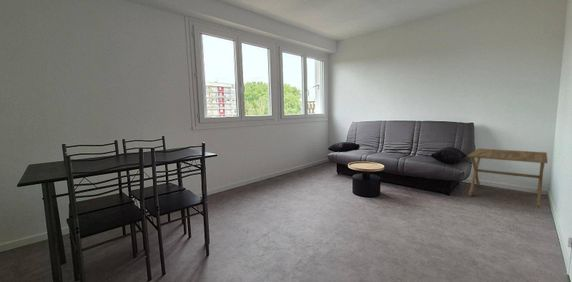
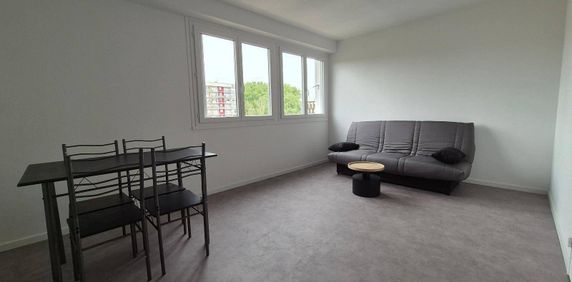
- side table [467,147,549,209]
